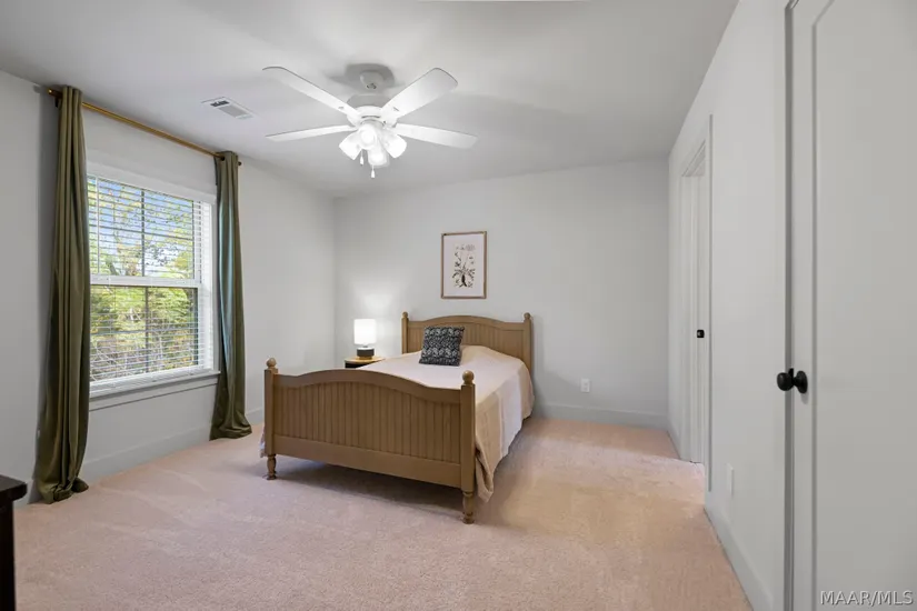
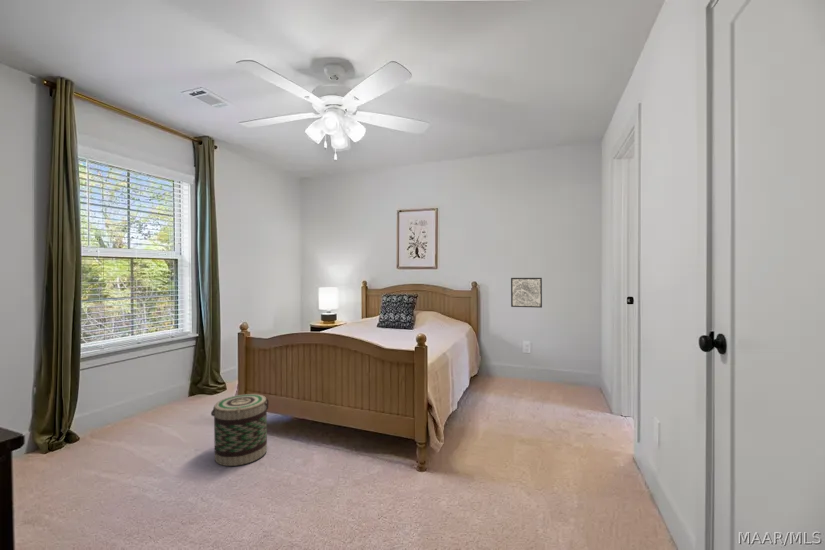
+ basket [210,393,270,467]
+ wall art [510,277,543,309]
